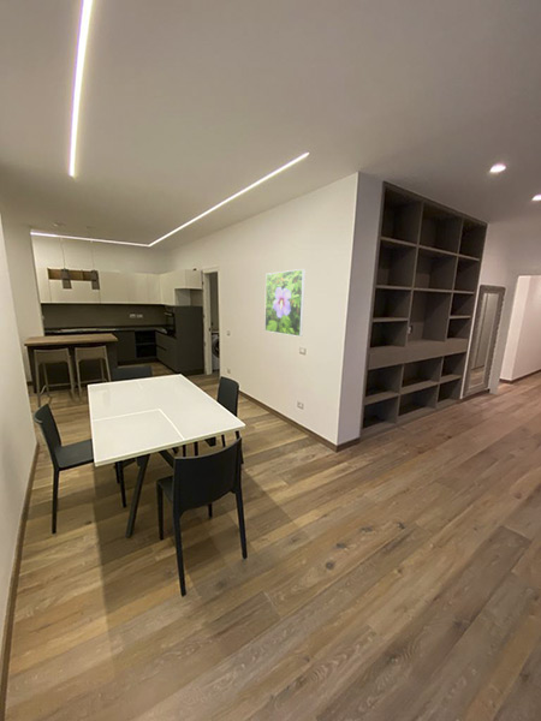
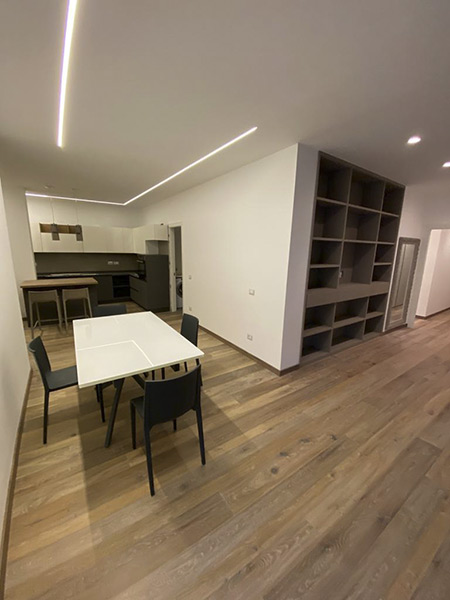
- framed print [263,268,307,338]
